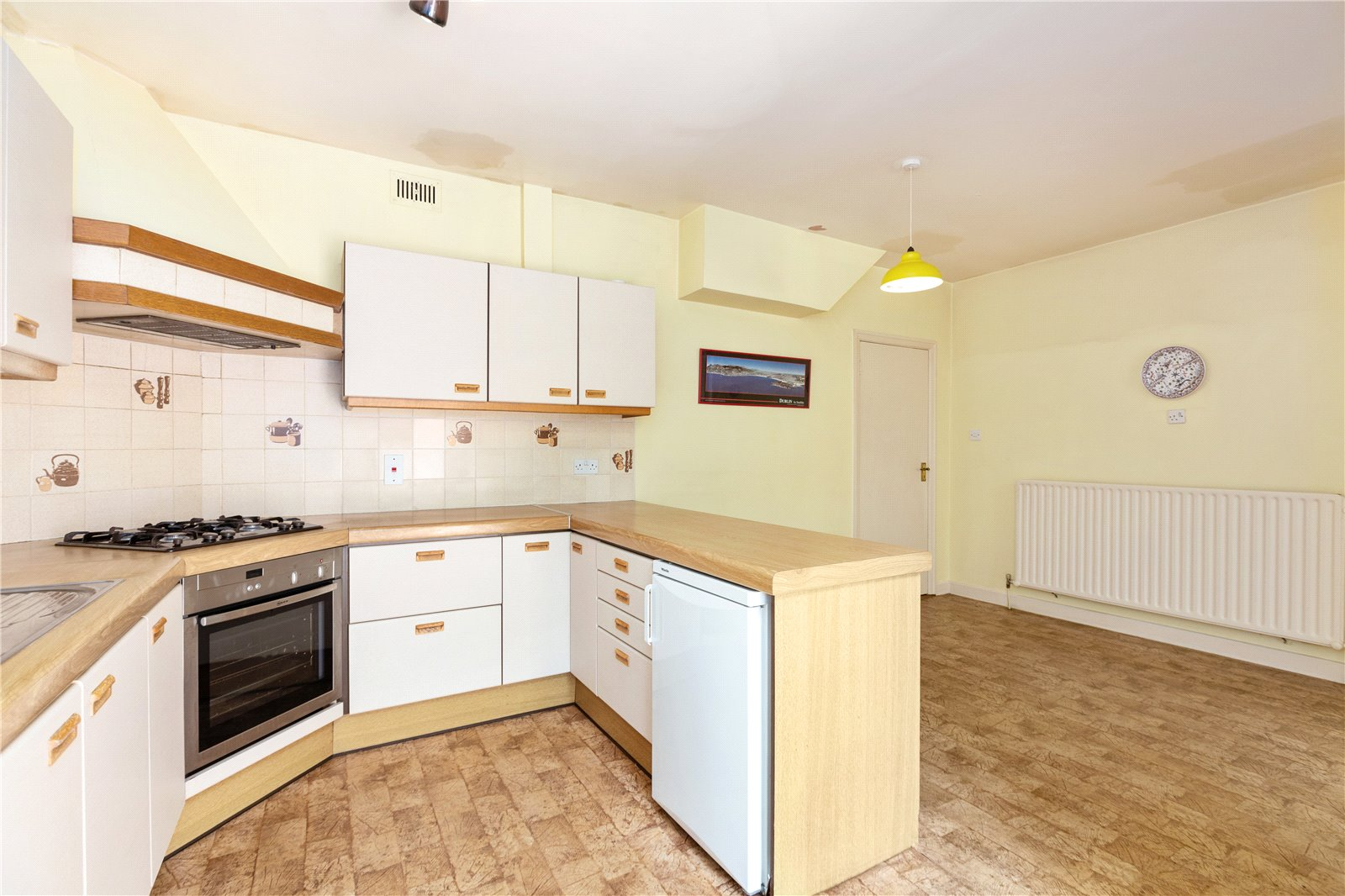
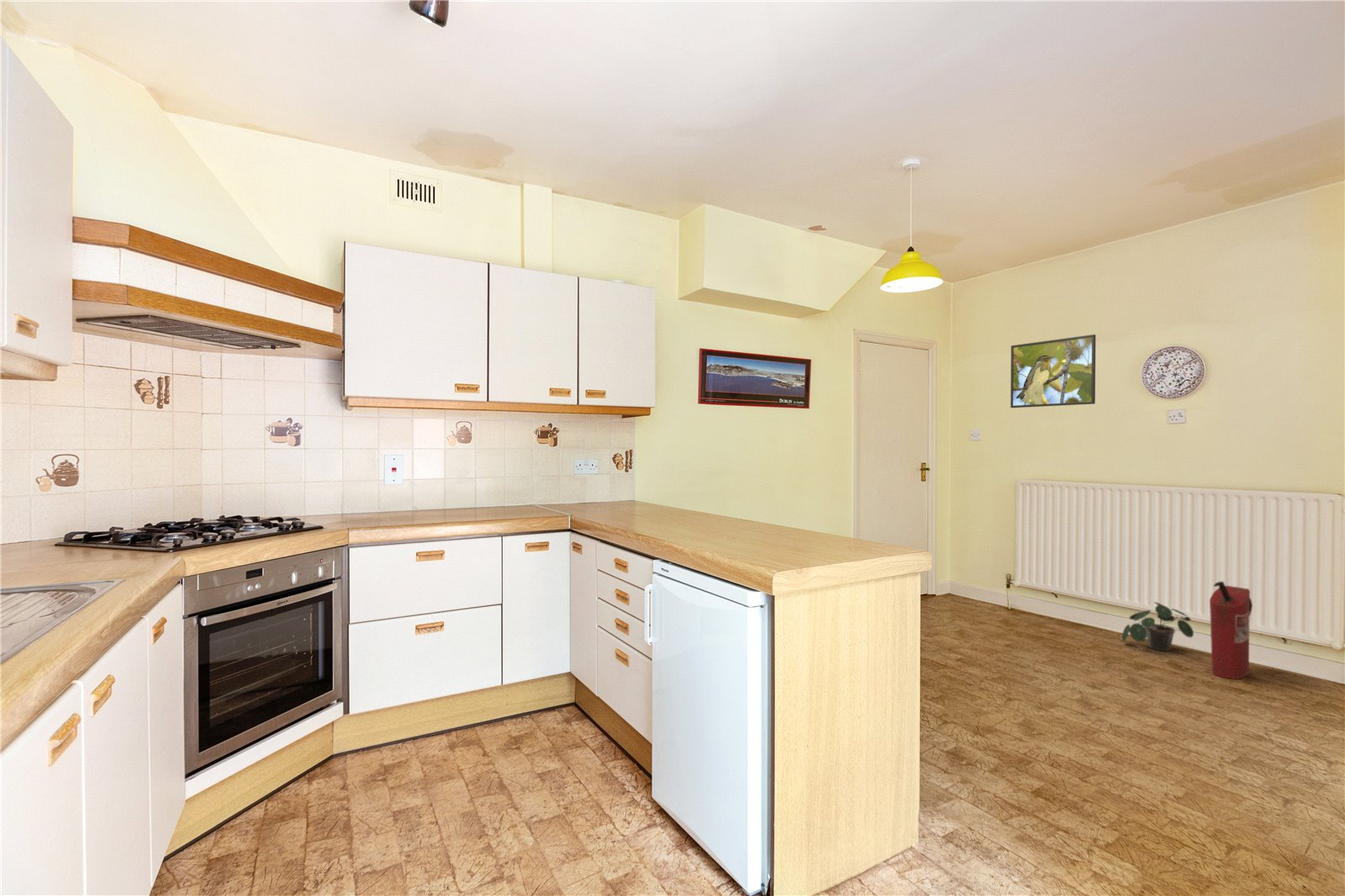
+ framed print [1010,334,1096,408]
+ potted plant [1121,601,1195,652]
+ fire extinguisher [1209,581,1253,680]
